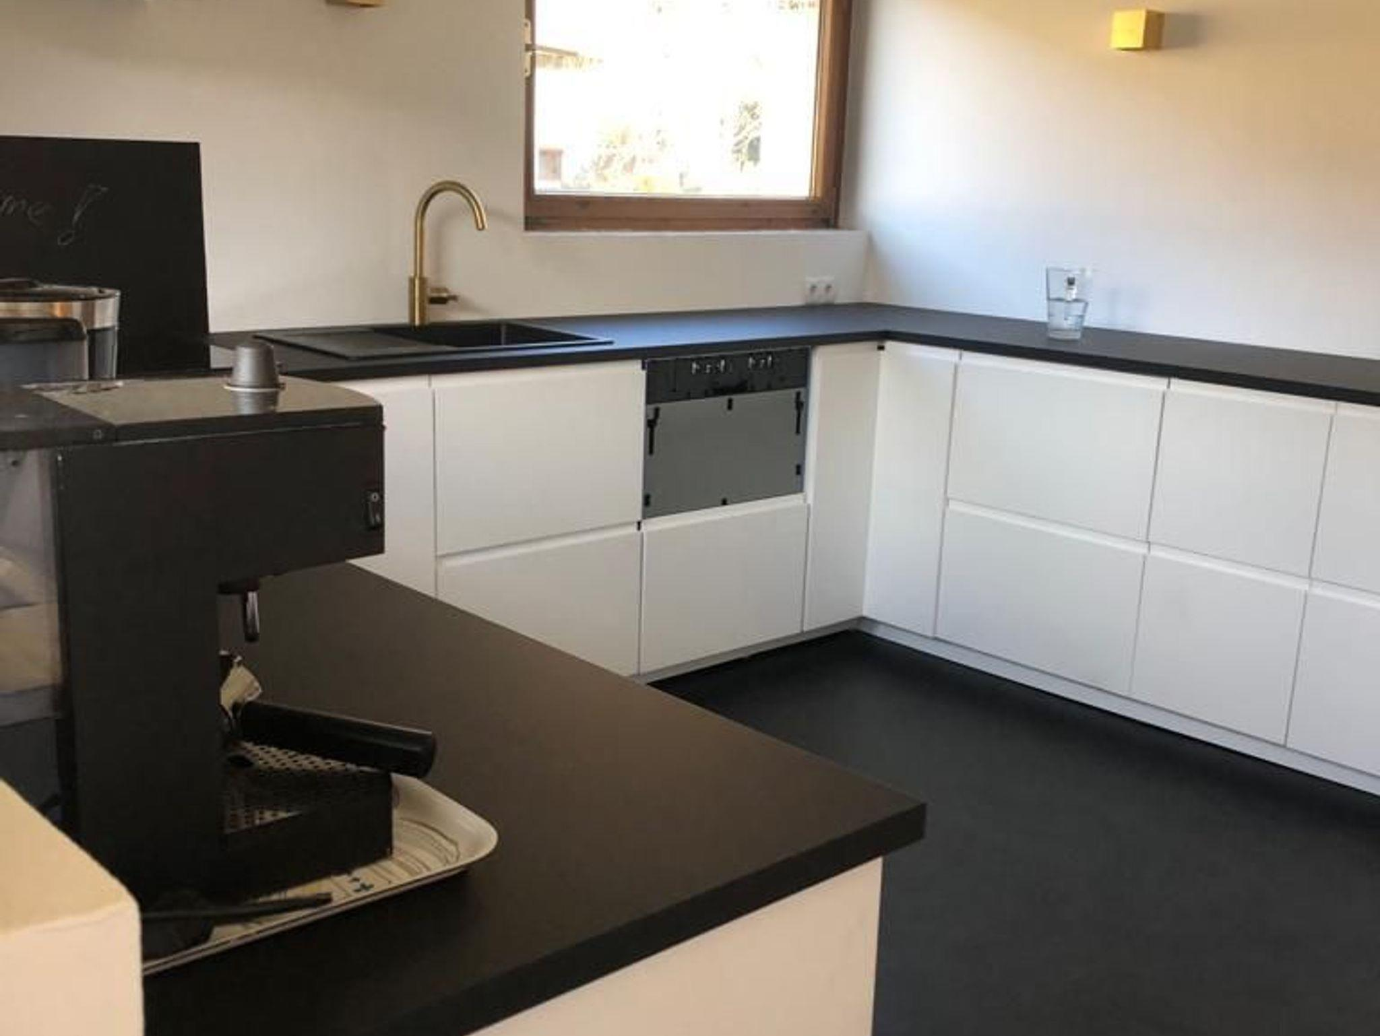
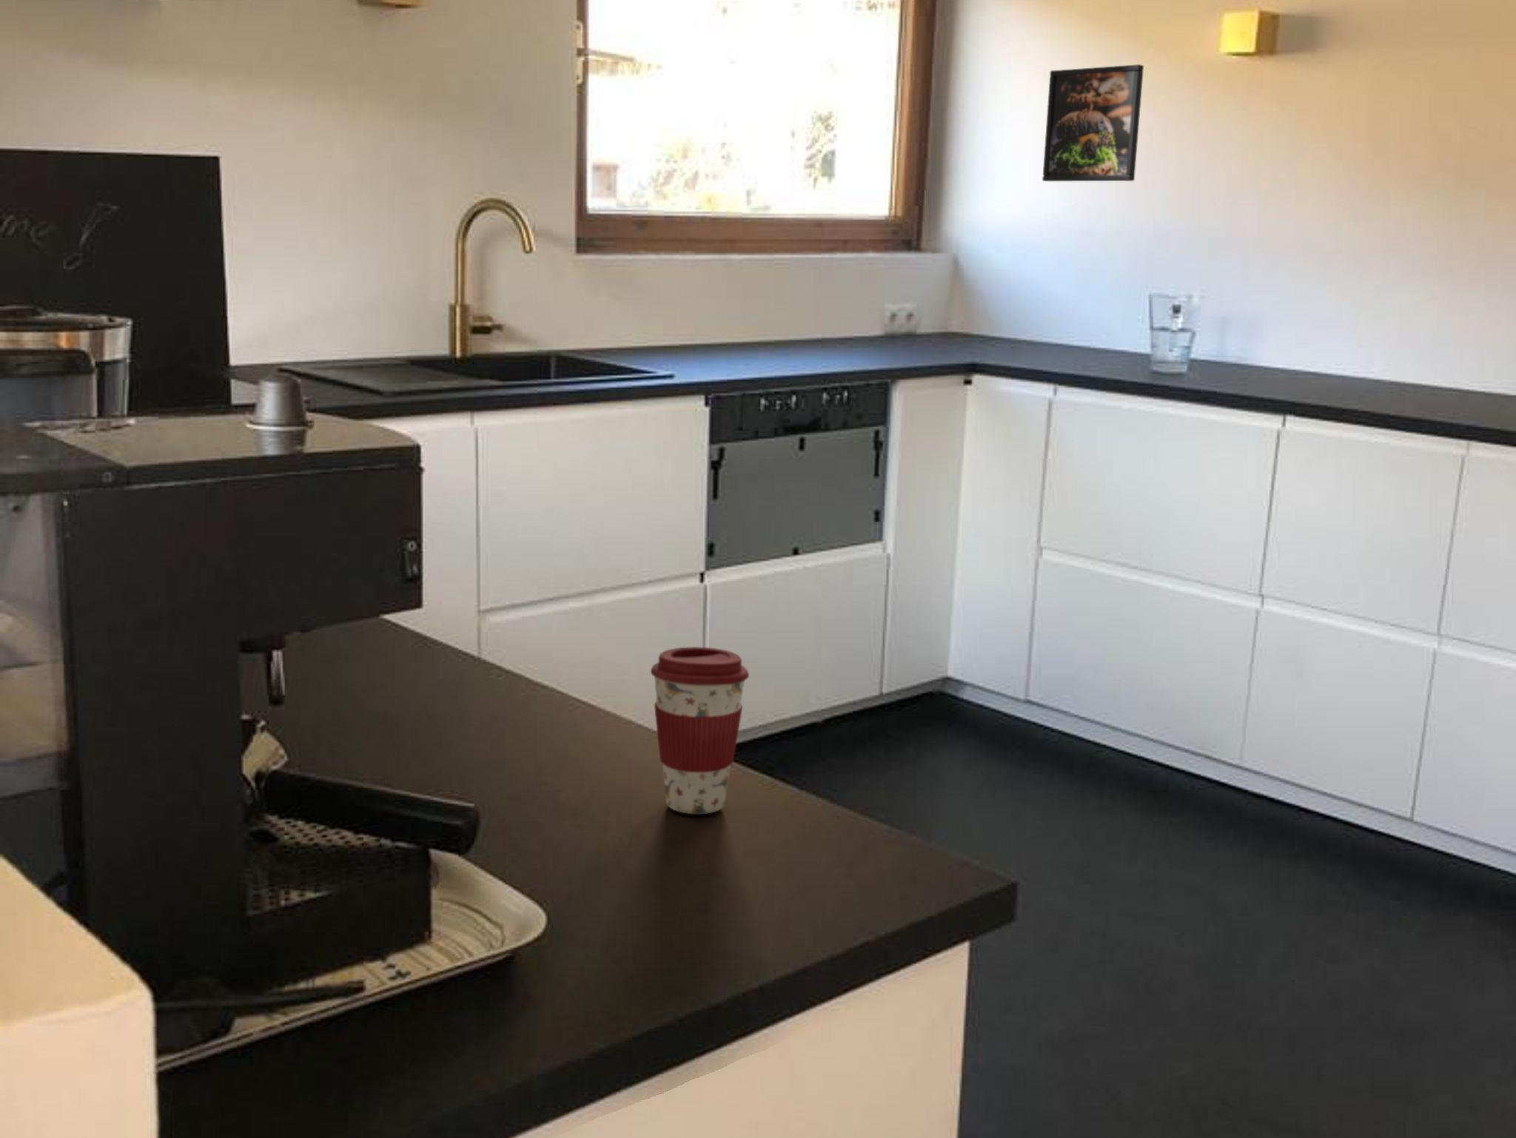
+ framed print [1041,63,1144,182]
+ coffee cup [650,646,750,815]
